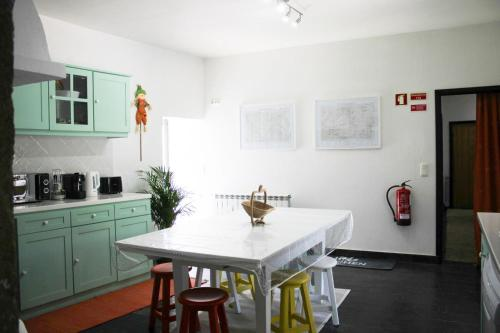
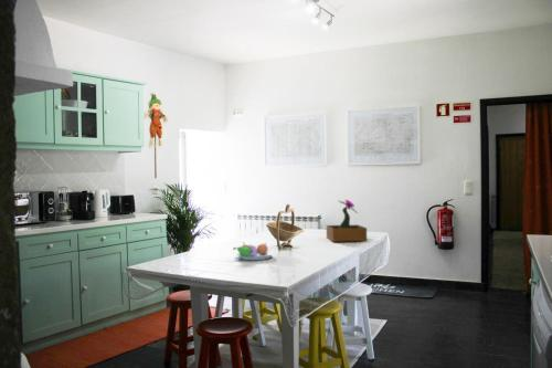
+ potted flower [326,199,368,243]
+ fruit bowl [232,241,275,261]
